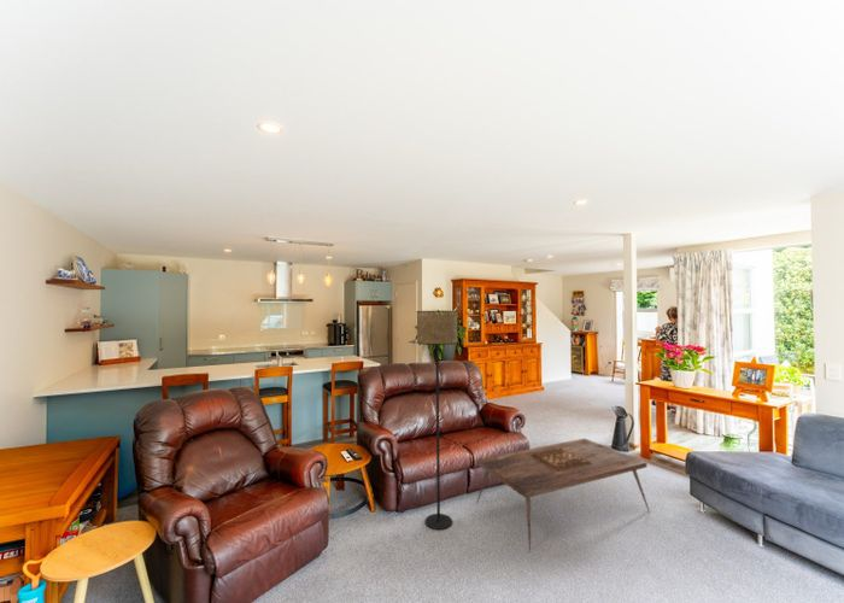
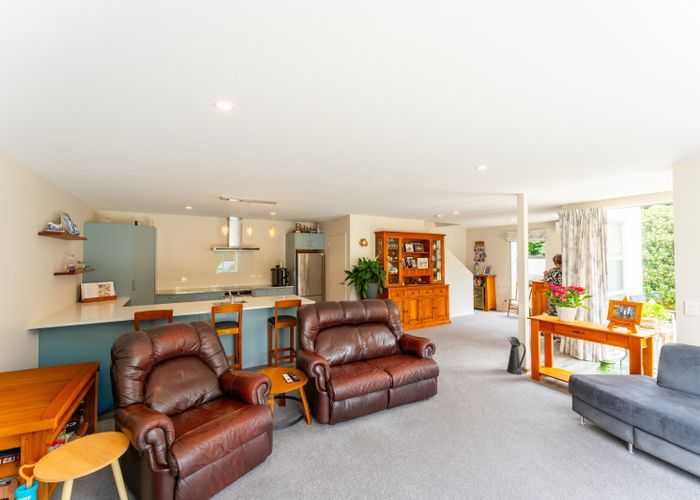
- coffee table [475,438,651,552]
- floor lamp [416,310,458,531]
